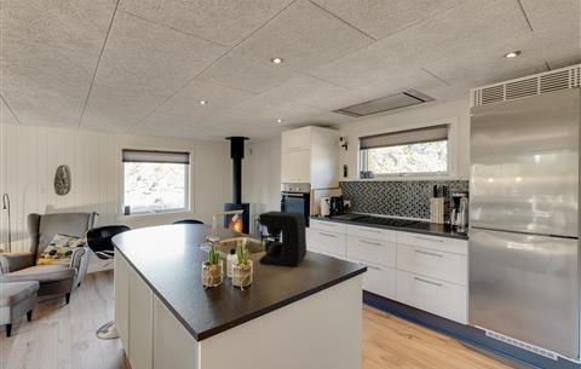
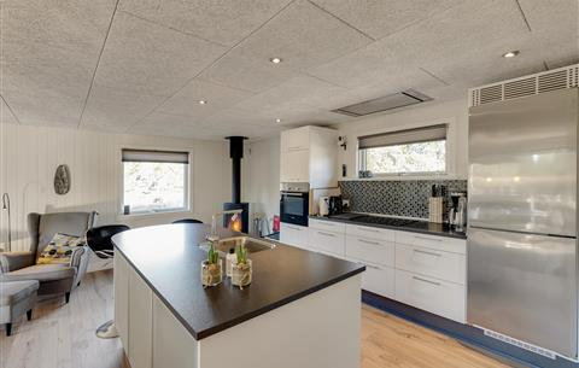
- coffee maker [258,209,307,267]
